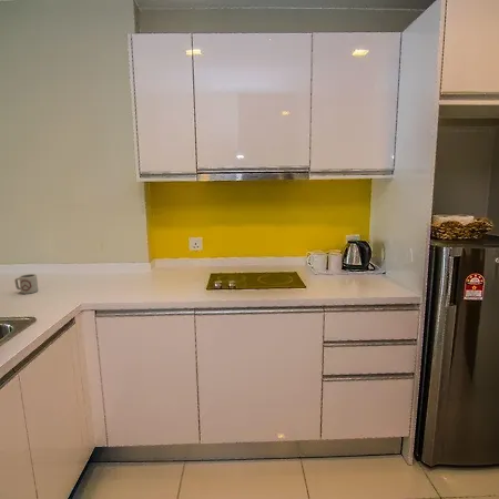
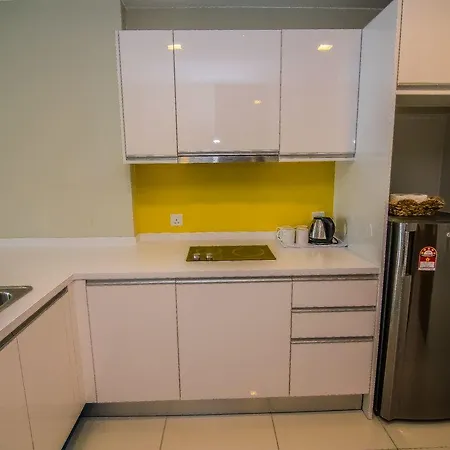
- cup [13,273,39,295]
